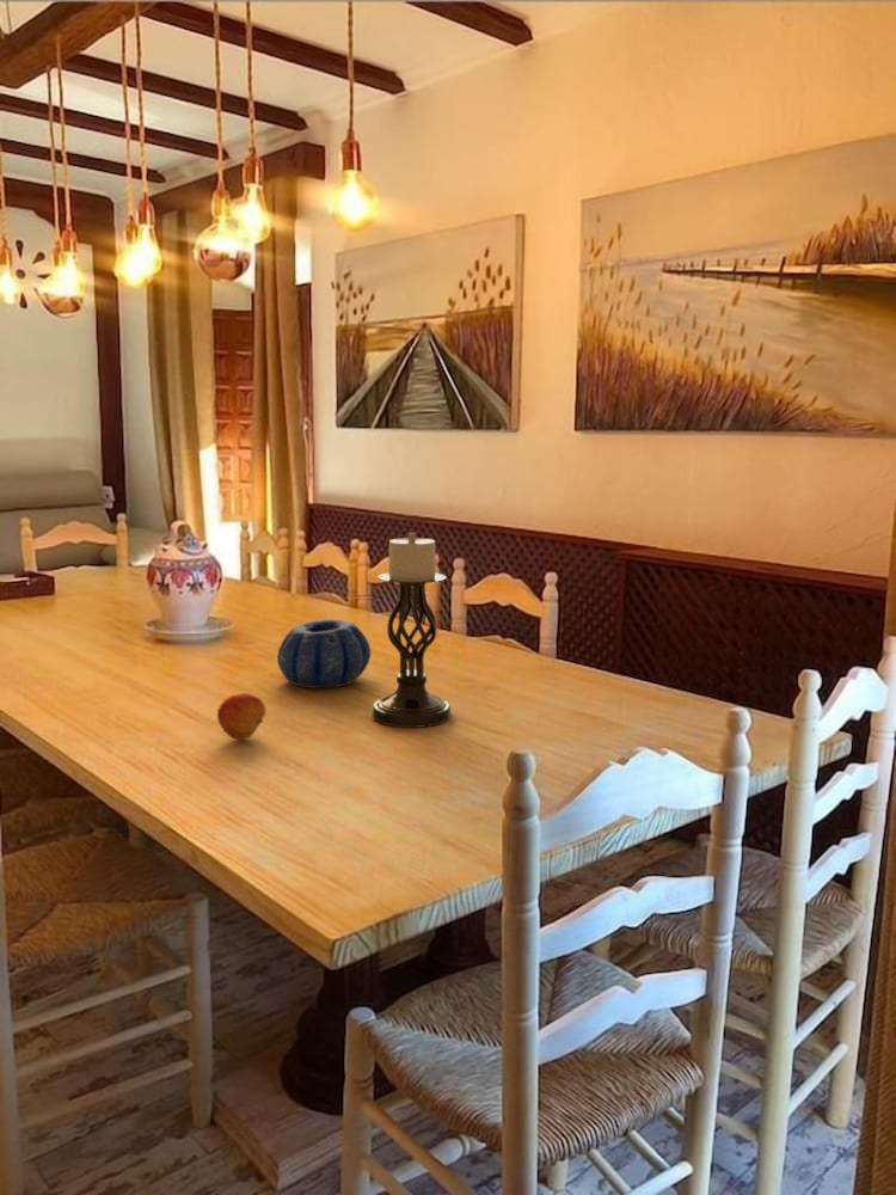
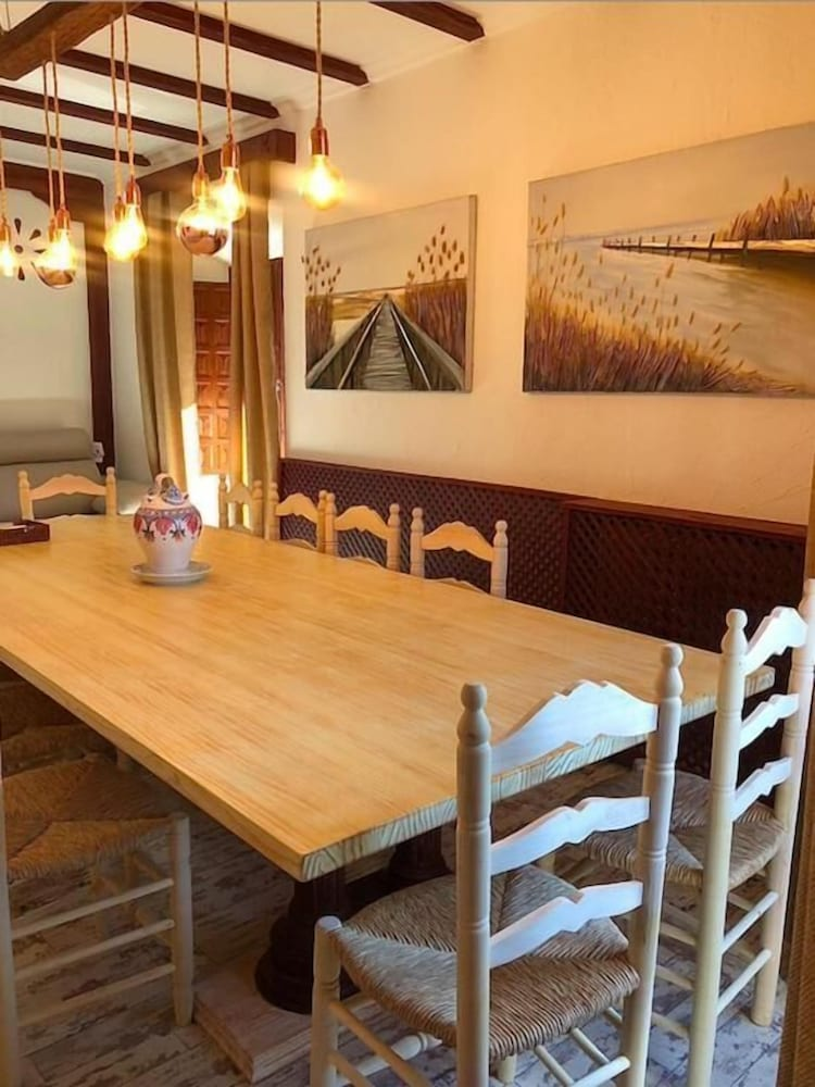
- candle holder [370,532,453,729]
- decorative bowl [276,618,372,690]
- fruit [216,692,266,741]
